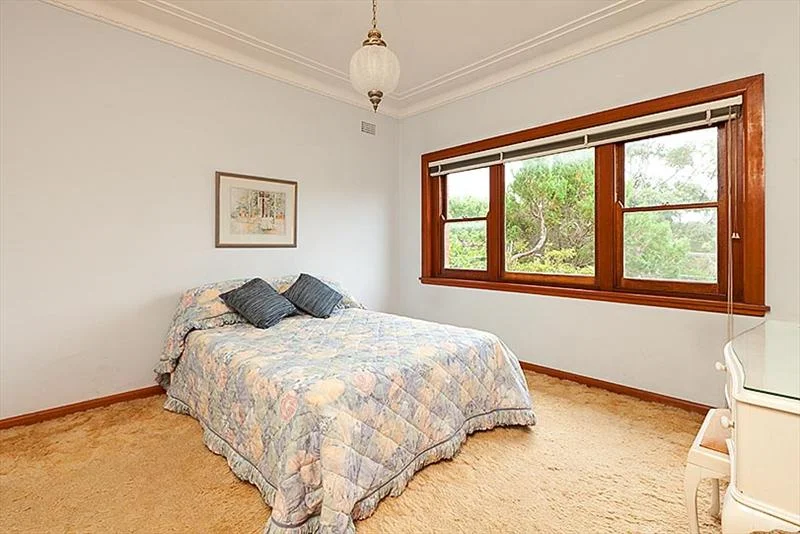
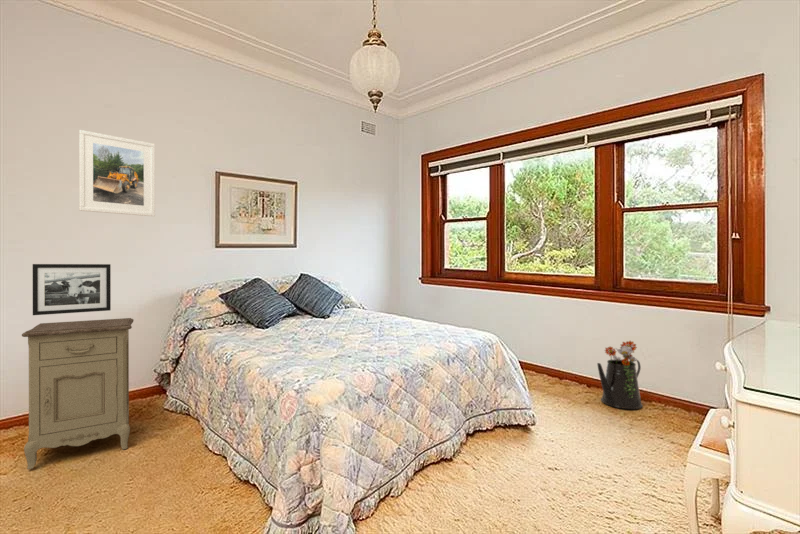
+ nightstand [21,317,135,470]
+ picture frame [32,263,112,316]
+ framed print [78,129,156,217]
+ watering can [596,340,644,410]
